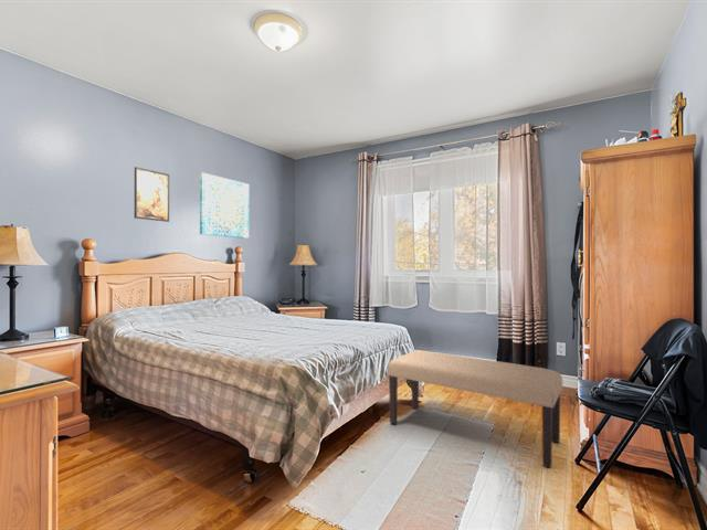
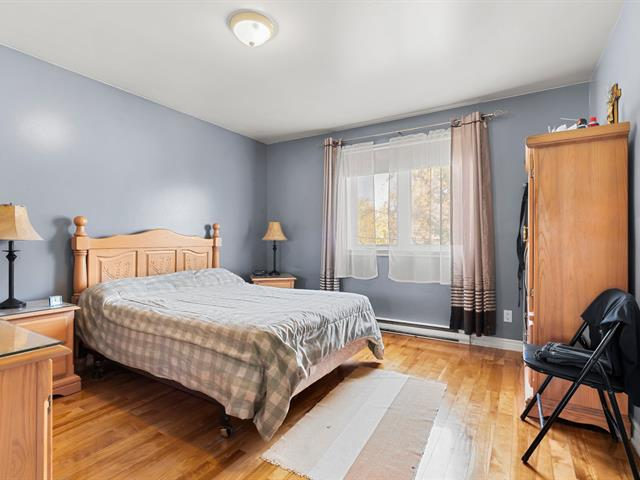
- wall art [199,171,250,240]
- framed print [134,166,170,223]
- bench [387,350,563,468]
